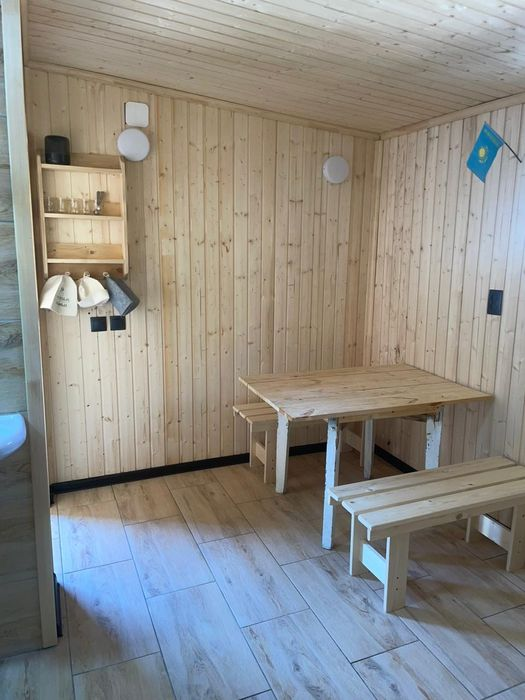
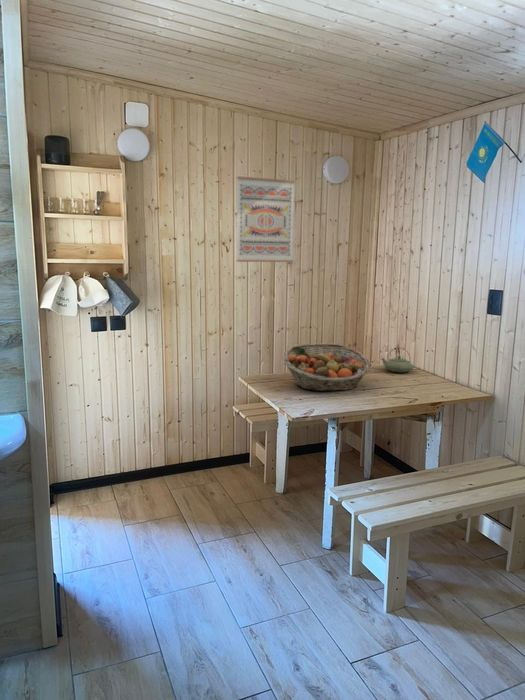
+ fruit basket [283,342,371,392]
+ teapot [380,347,415,373]
+ wall art [235,175,296,263]
